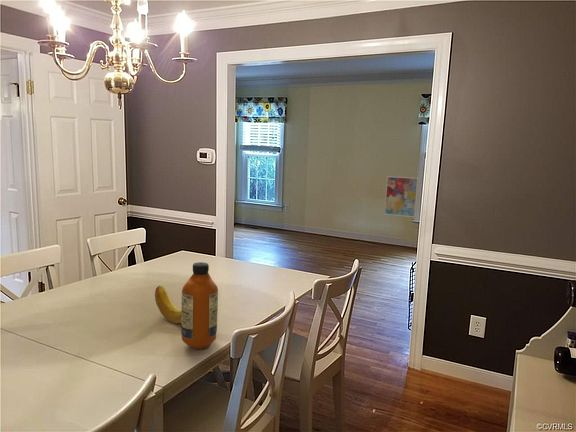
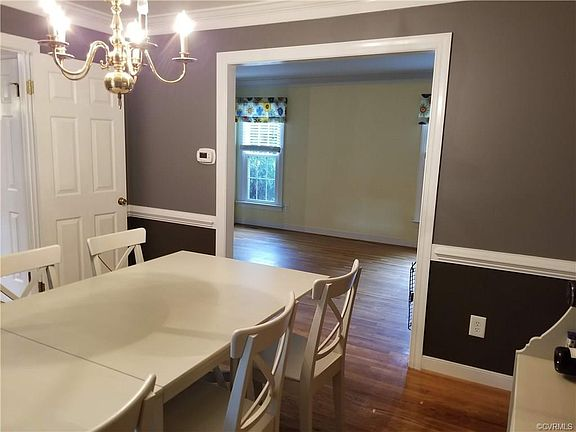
- fruit [154,285,181,324]
- bottle [180,261,219,350]
- wall art [383,175,419,218]
